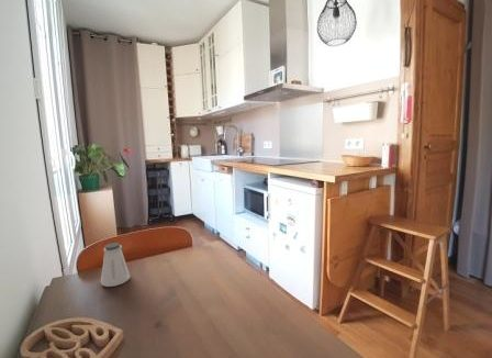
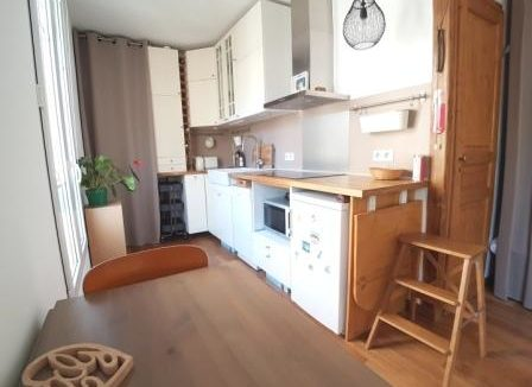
- saltshaker [100,242,131,288]
